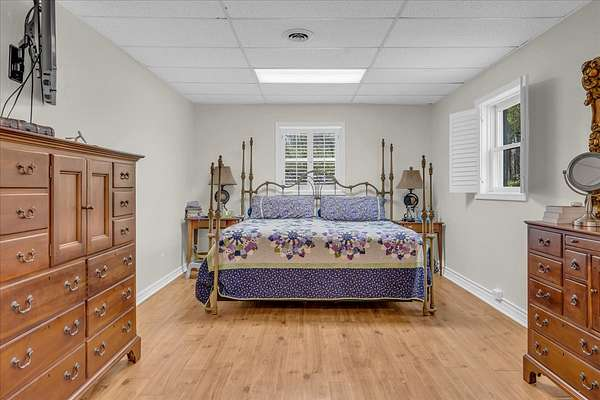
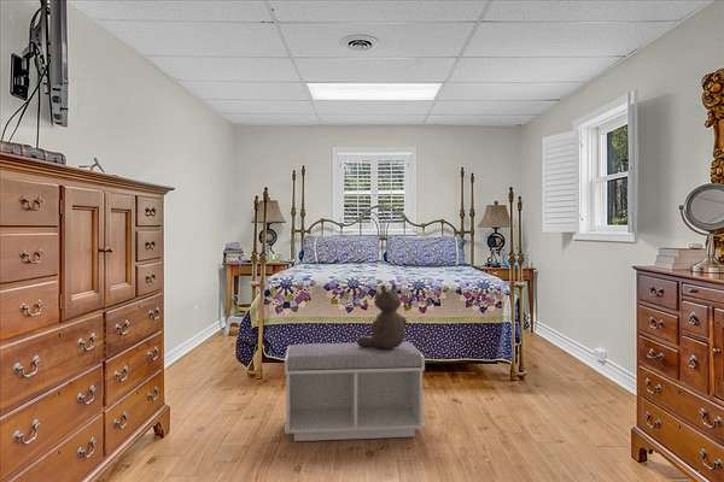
+ bench [284,341,426,442]
+ teddy bear [356,283,408,349]
